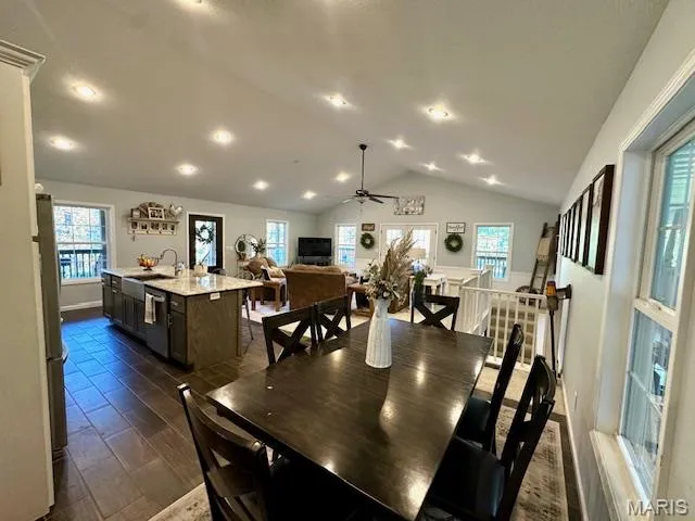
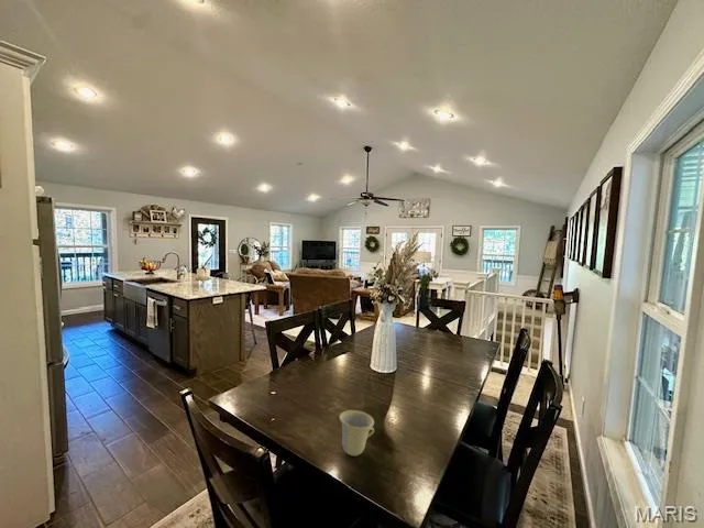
+ cup [338,409,375,457]
